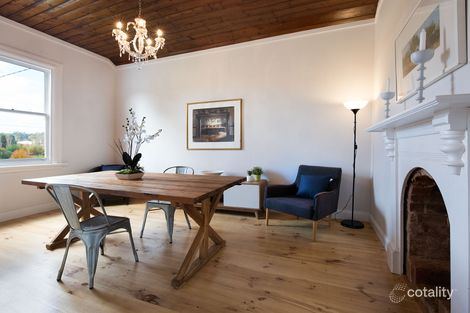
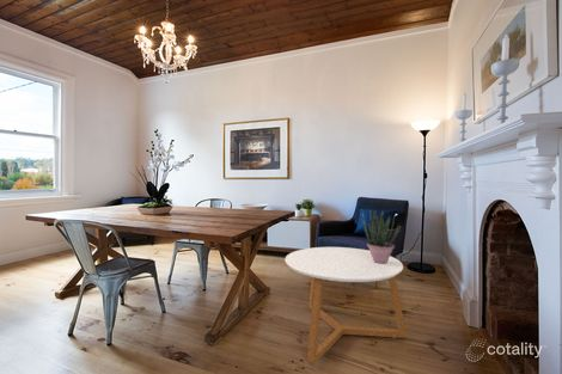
+ coffee table [285,246,408,366]
+ potted plant [361,209,402,264]
